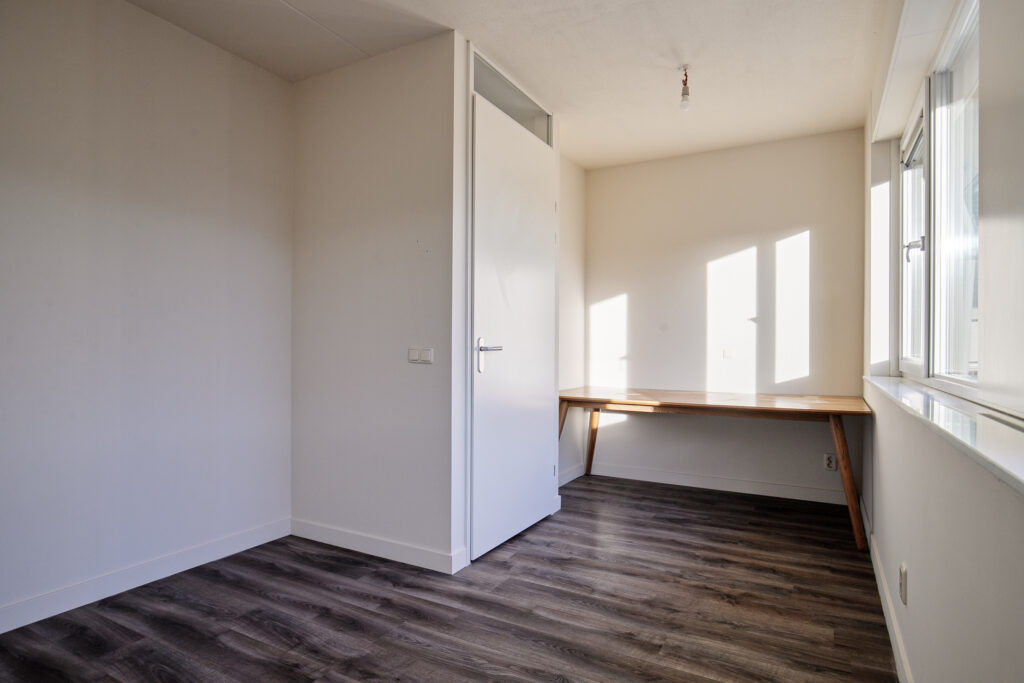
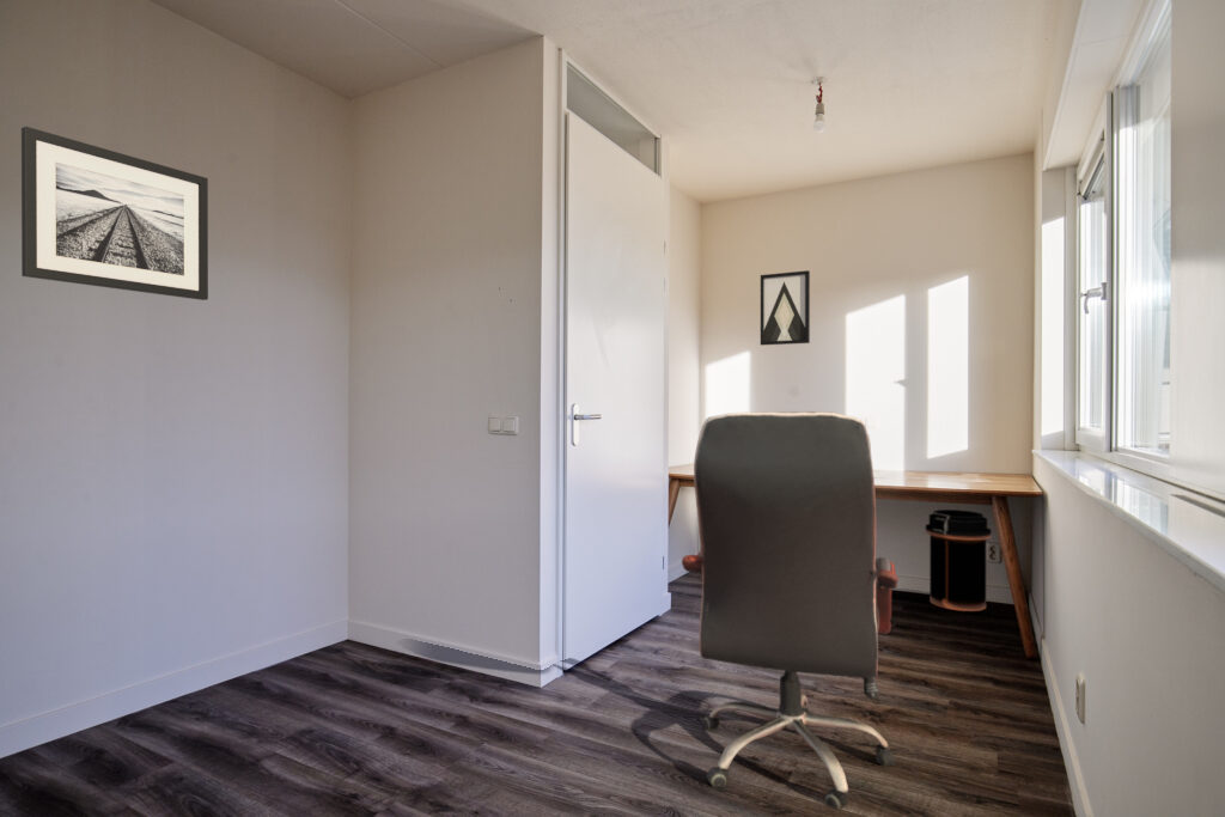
+ wall art [760,269,811,347]
+ trash can [925,508,993,612]
+ wall art [20,126,209,301]
+ office chair [681,410,900,811]
